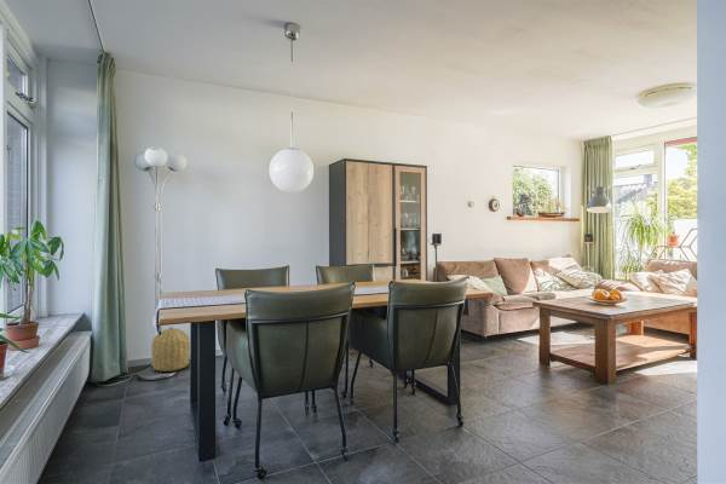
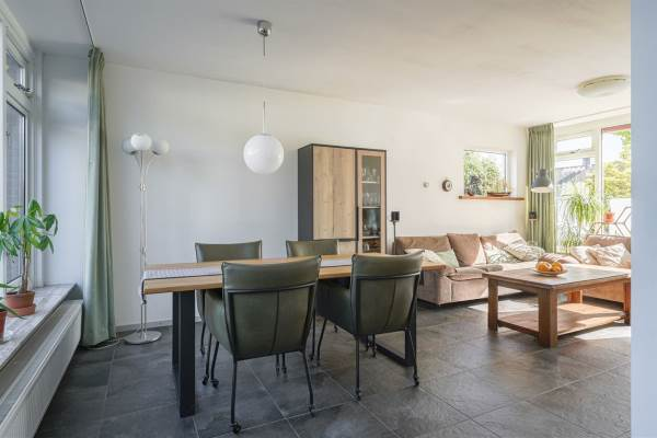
- basket [150,325,191,373]
